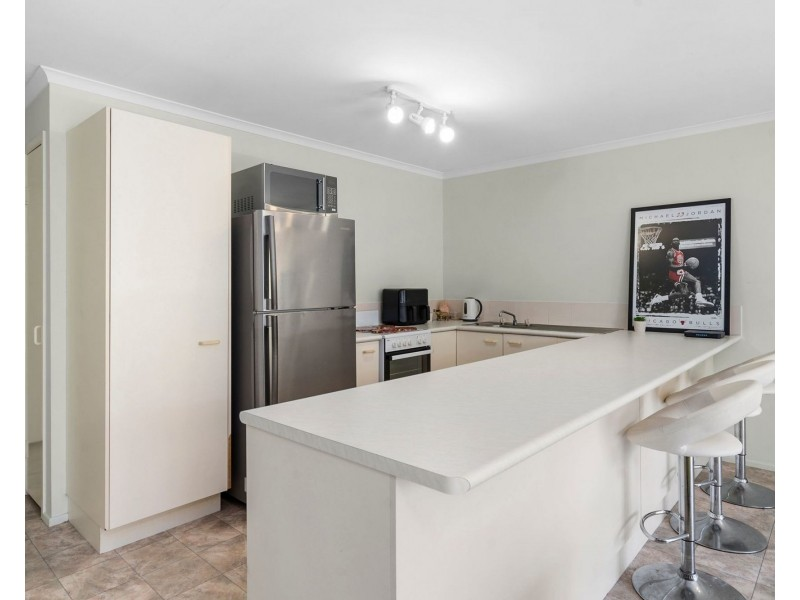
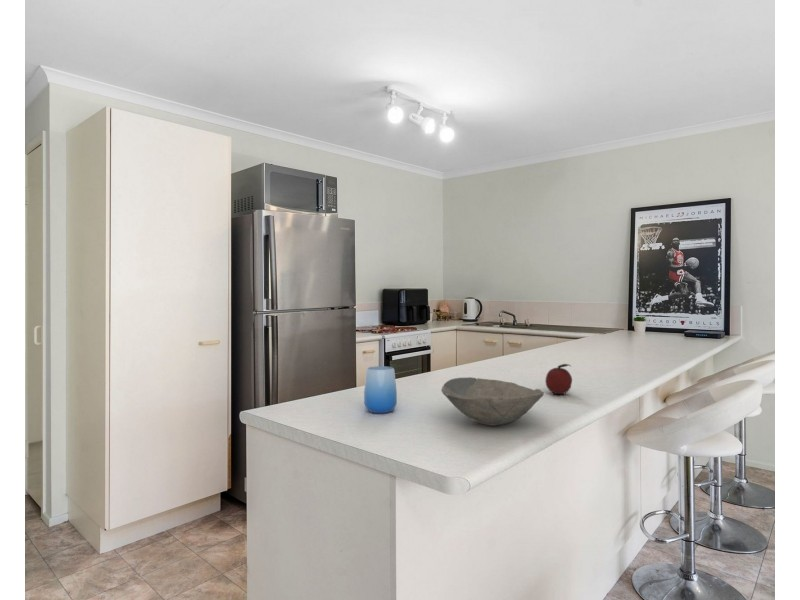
+ cup [363,365,398,414]
+ fruit [544,363,573,395]
+ bowl [440,376,545,427]
